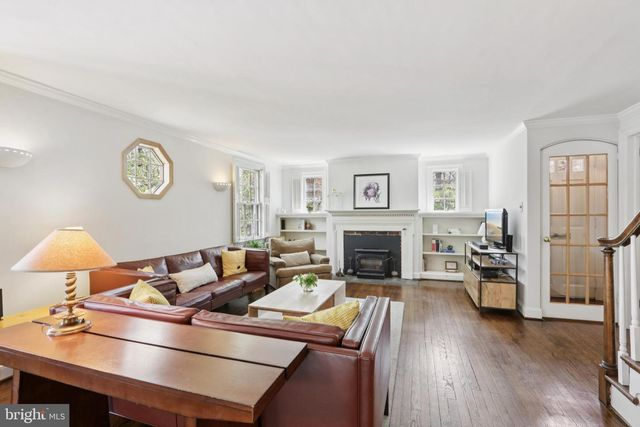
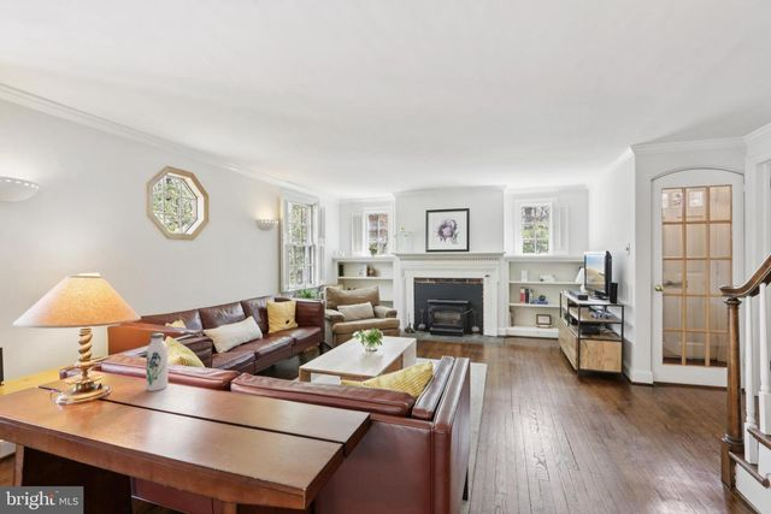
+ water bottle [145,332,169,392]
